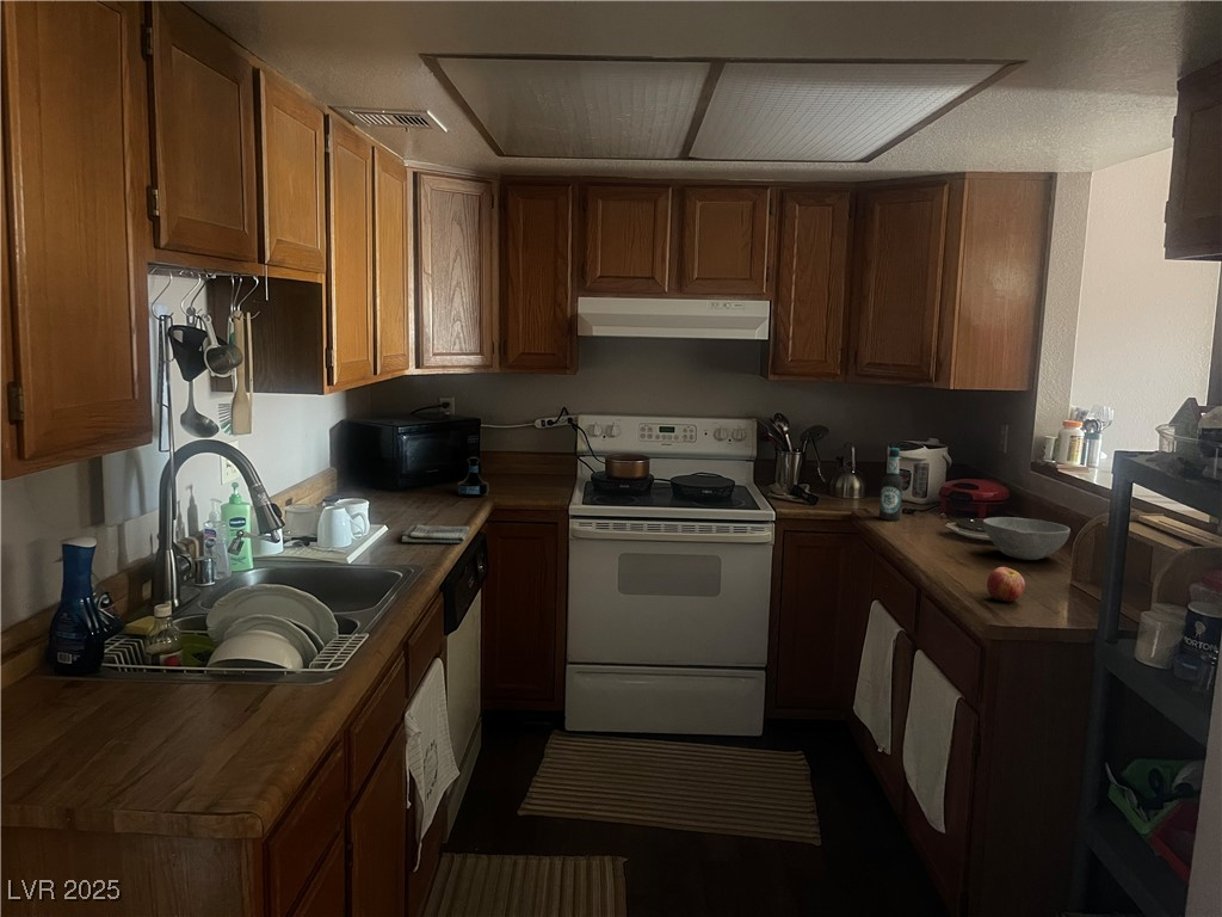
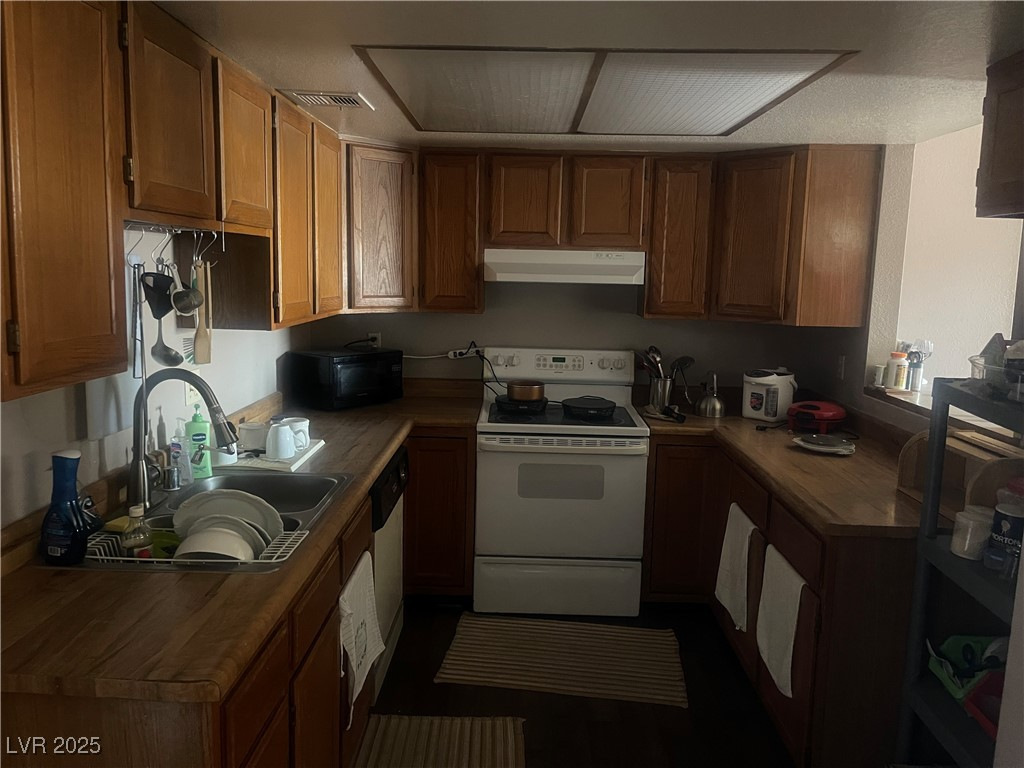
- bowl [982,516,1072,561]
- apple [986,566,1026,603]
- tequila bottle [457,456,489,498]
- dish towel [401,523,470,544]
- bottle [878,447,905,522]
